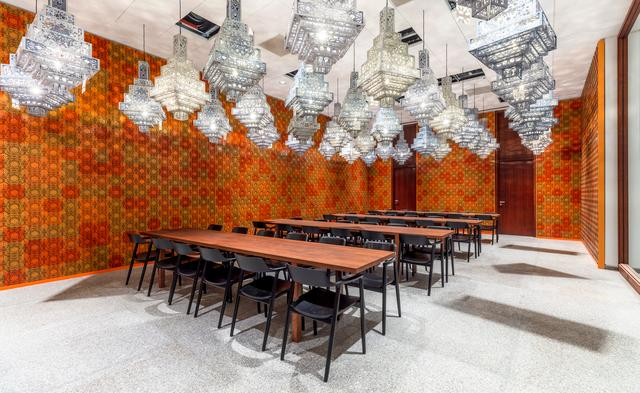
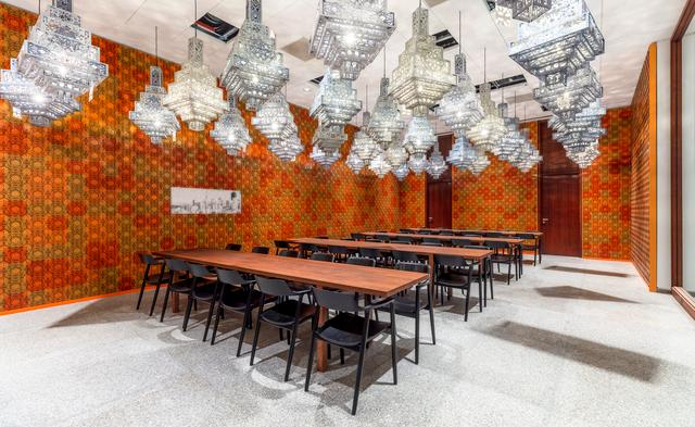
+ wall art [169,186,242,215]
